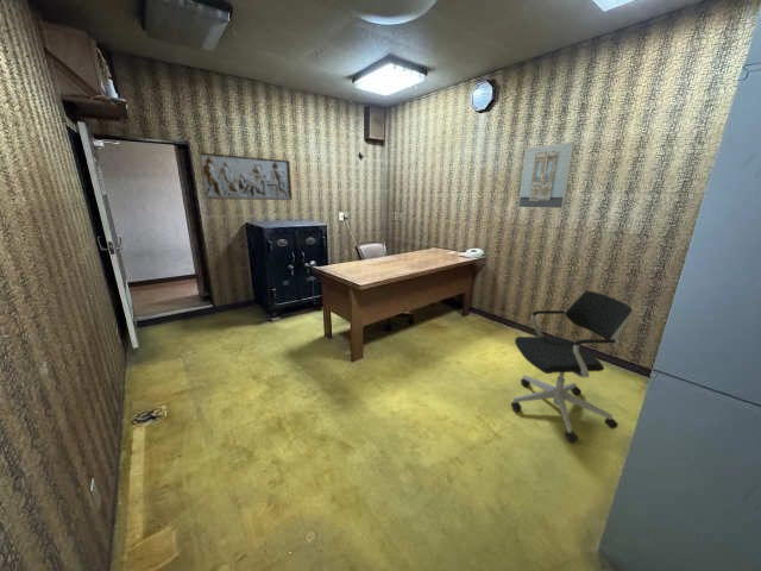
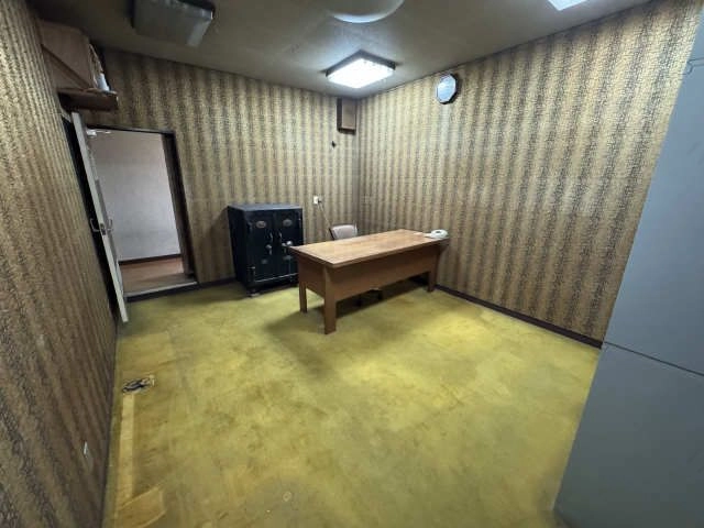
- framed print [517,142,576,209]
- relief sculpture [199,151,294,201]
- office chair [510,290,634,444]
